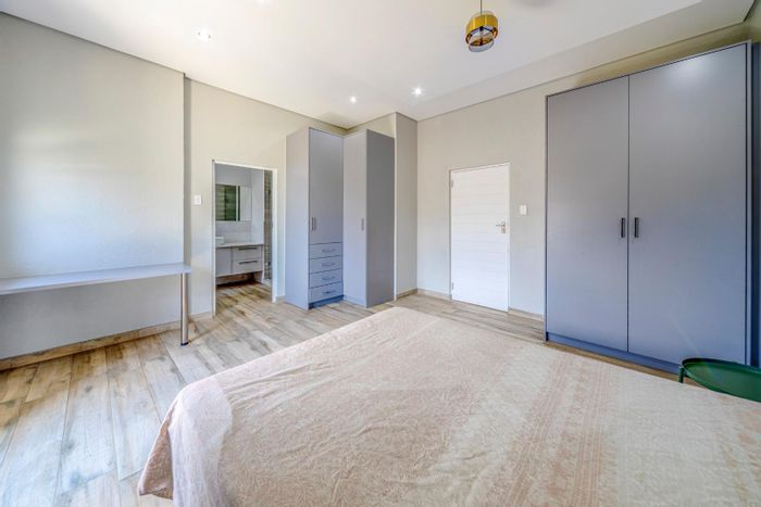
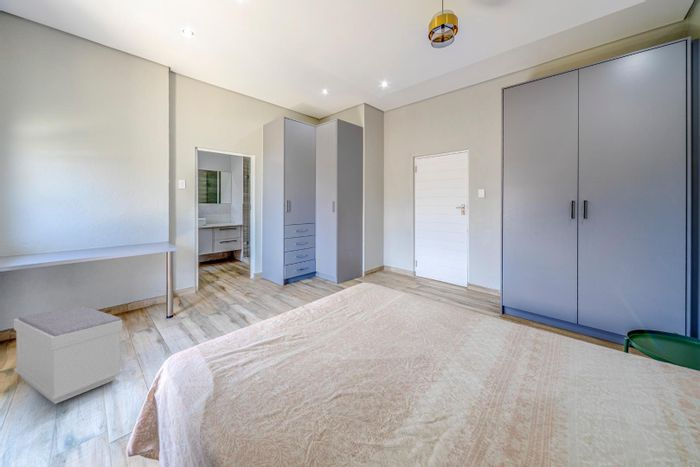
+ bench [13,305,124,405]
